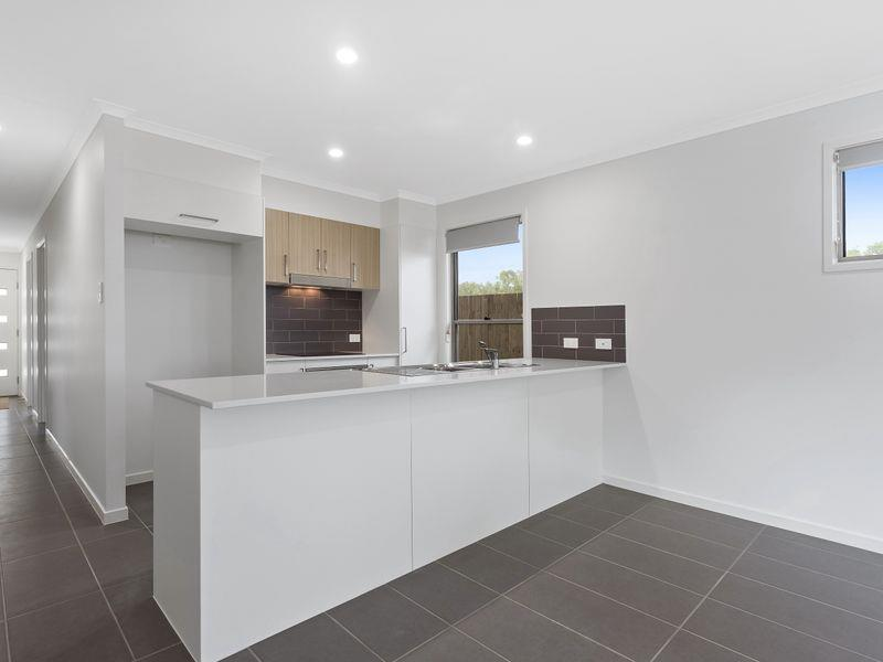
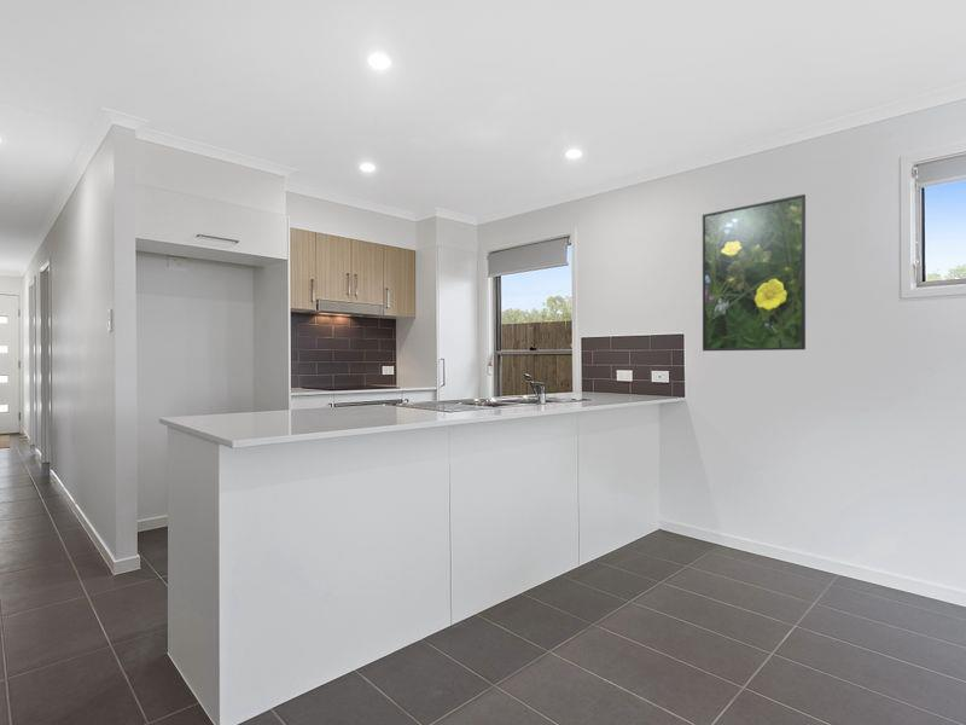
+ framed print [702,193,807,352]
